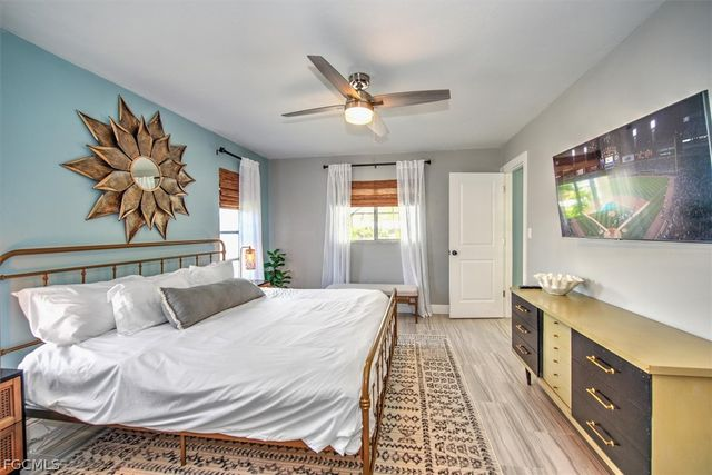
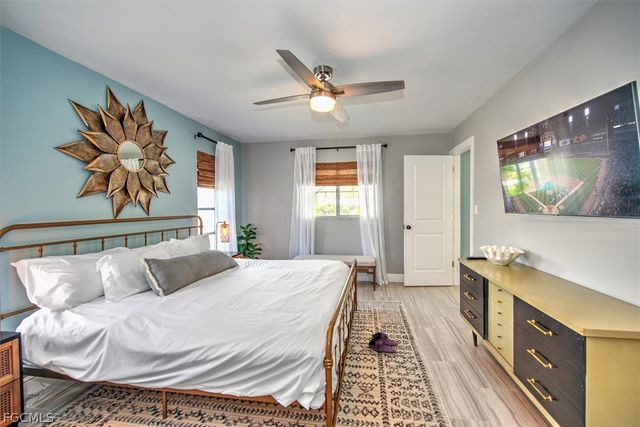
+ slippers [368,331,398,353]
